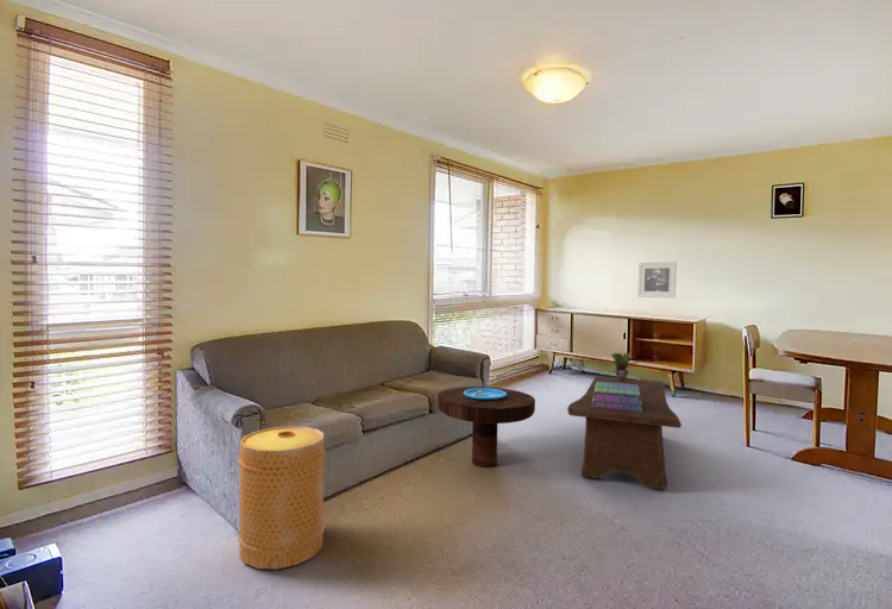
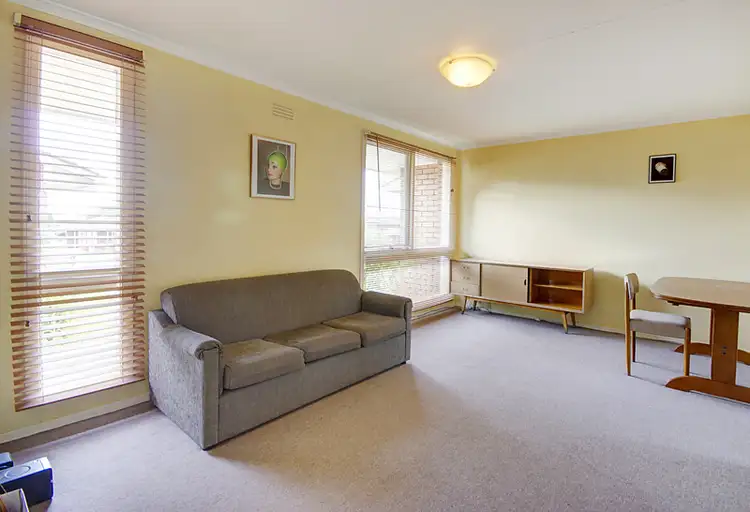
- basket [237,425,326,570]
- side table [436,385,536,467]
- stack of books [592,382,642,412]
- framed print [637,260,678,299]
- potted plant [604,352,642,381]
- coffee table [566,375,683,490]
